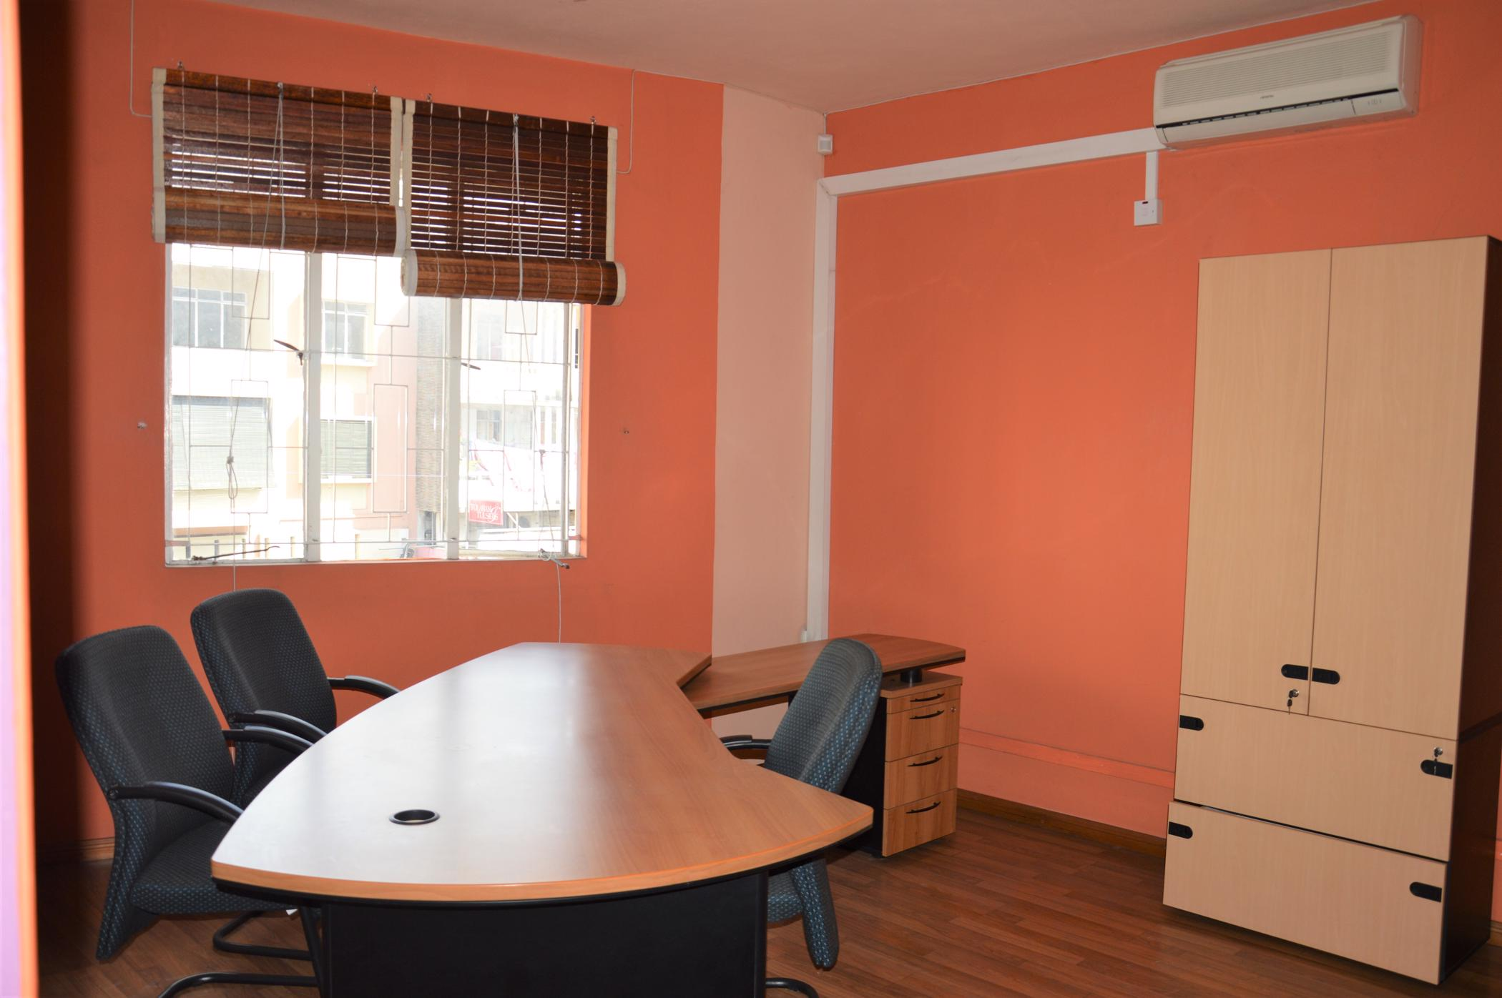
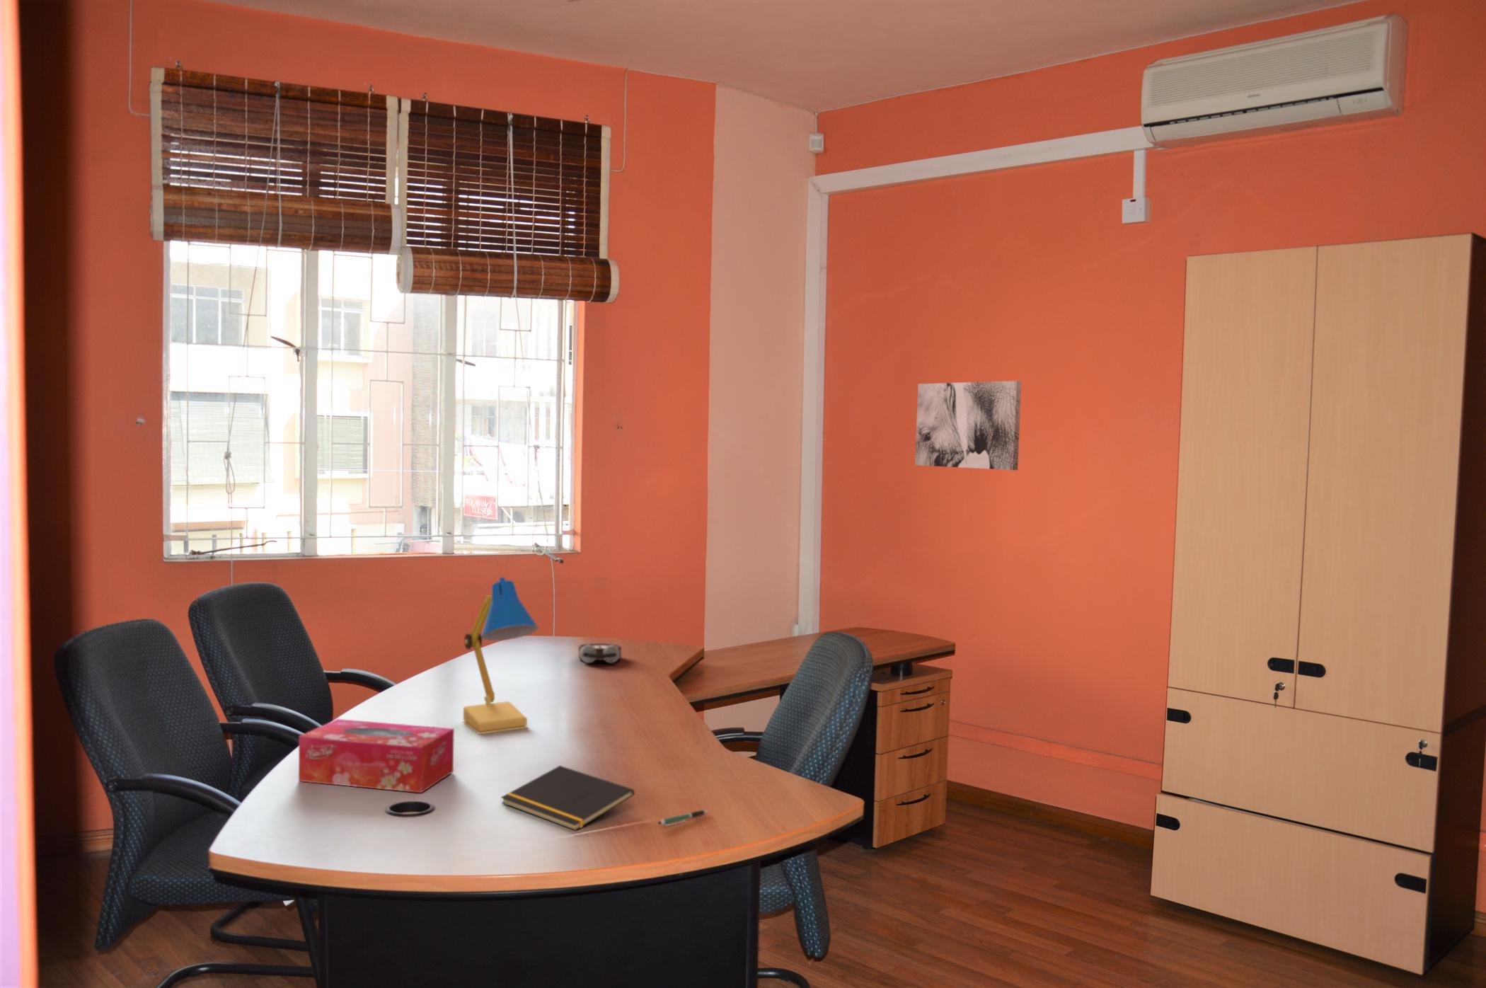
+ desk lamp [462,576,539,734]
+ alarm clock [578,643,622,664]
+ tissue box [298,718,455,793]
+ pen [657,809,709,827]
+ wall art [914,380,1022,471]
+ notepad [500,765,635,831]
